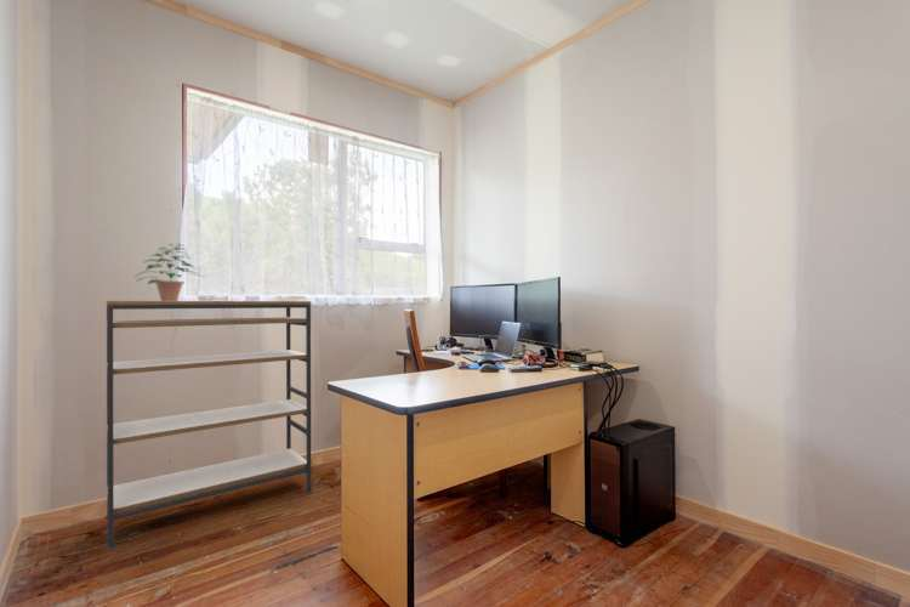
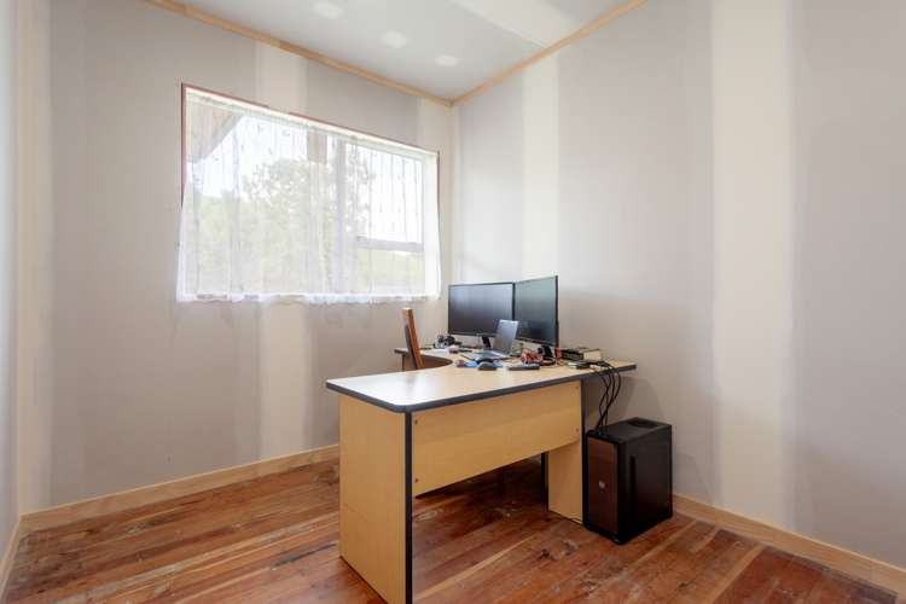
- shelving unit [103,300,314,550]
- potted plant [133,243,206,301]
